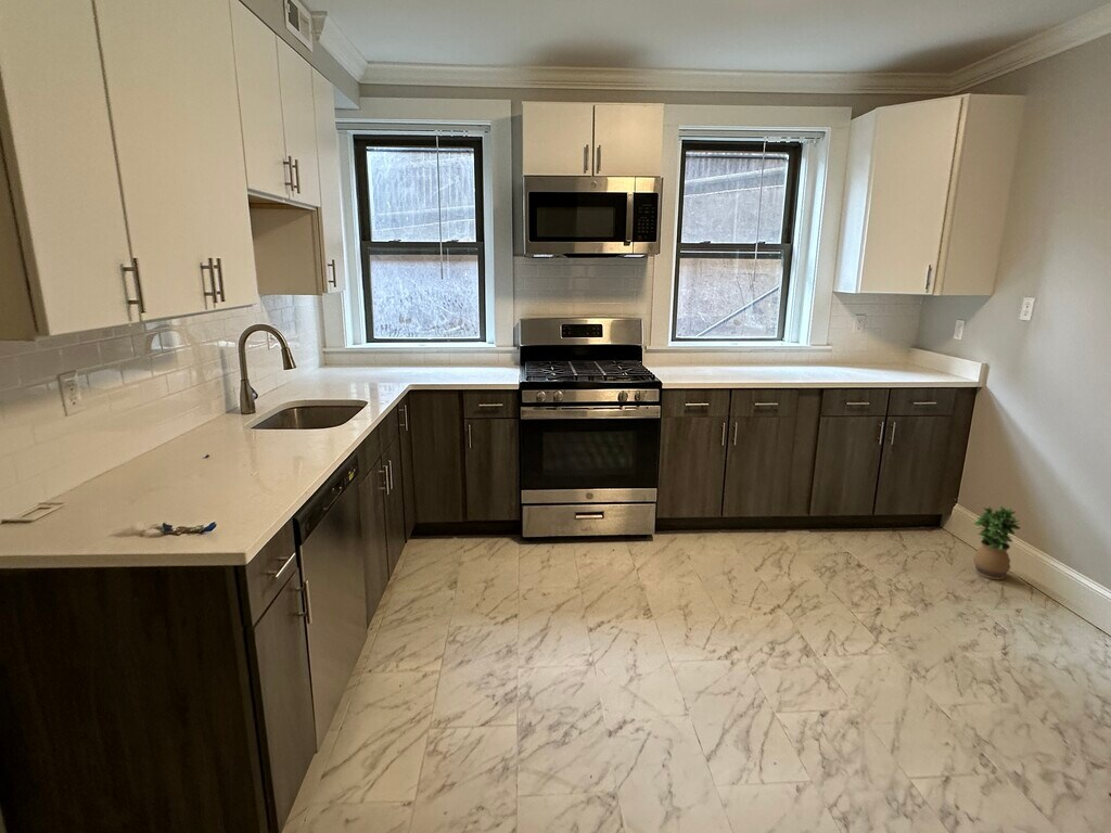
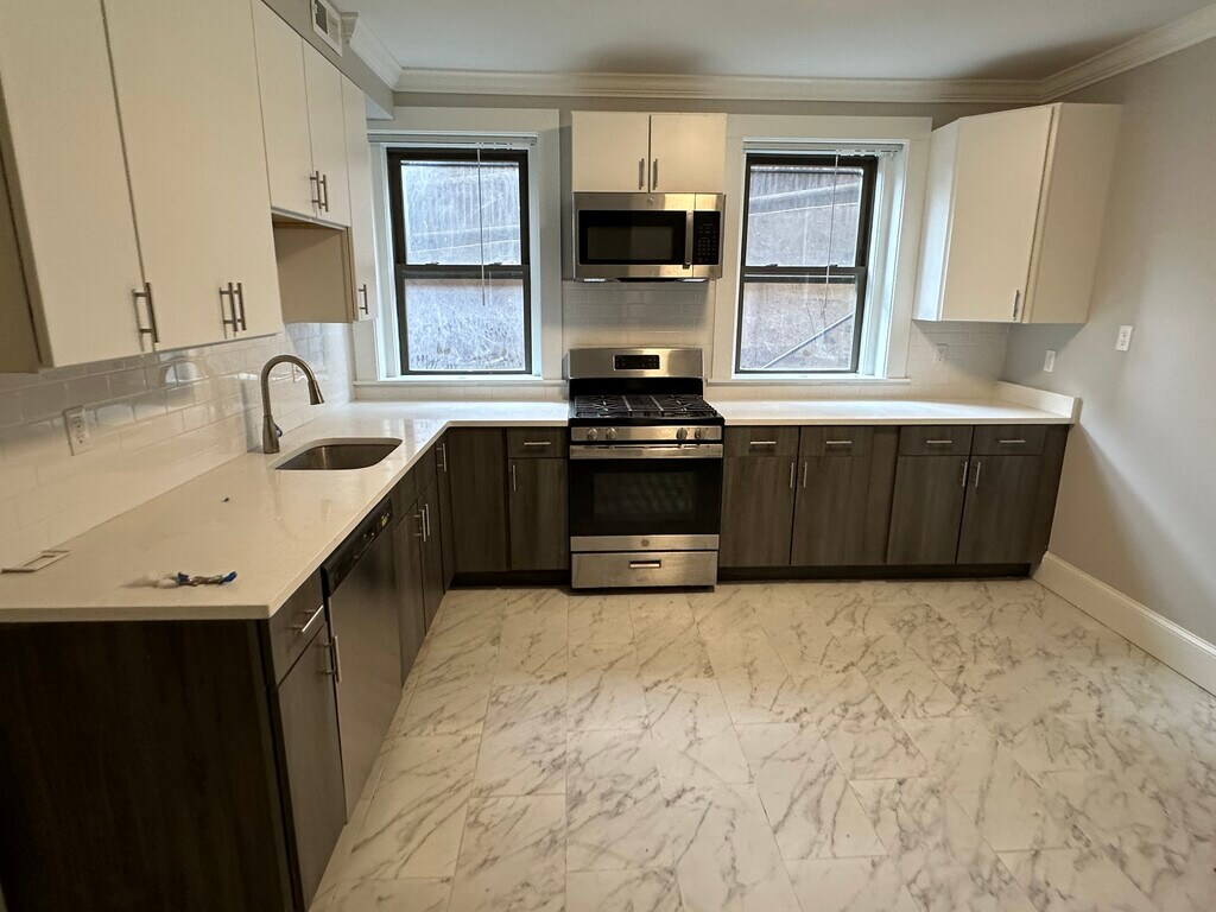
- potted plant [972,504,1022,581]
